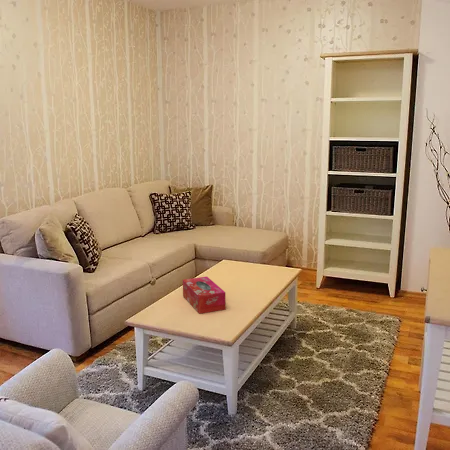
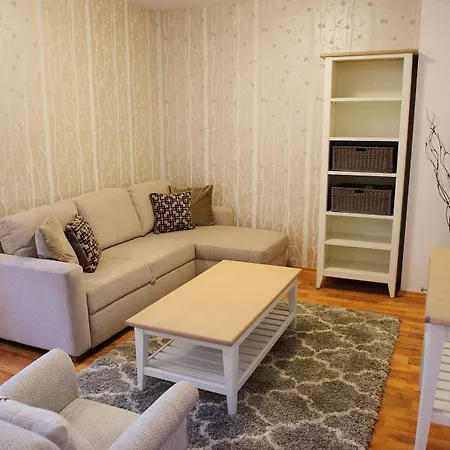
- tissue box [182,276,227,315]
